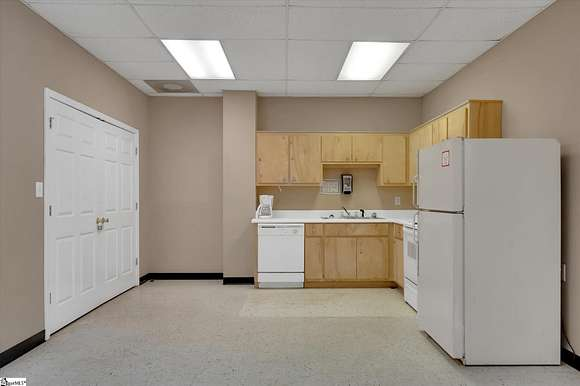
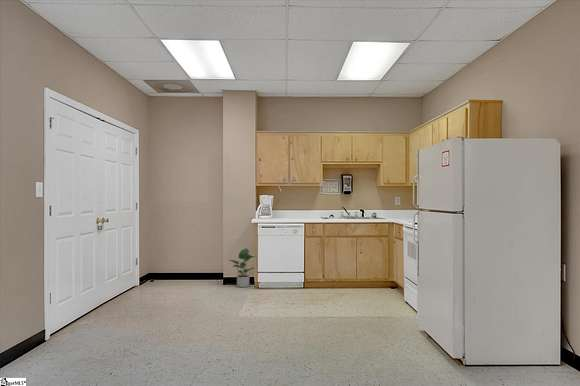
+ potted plant [229,247,256,288]
